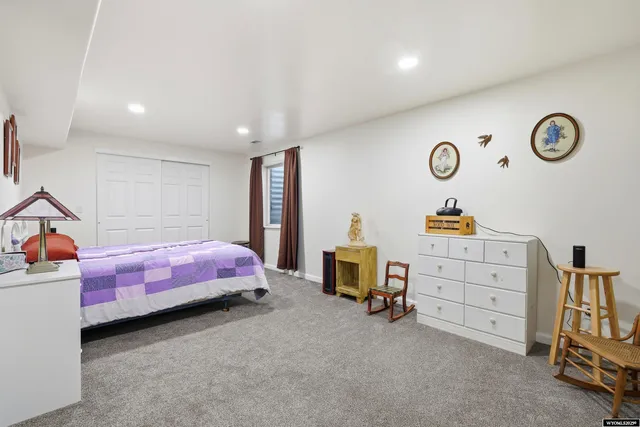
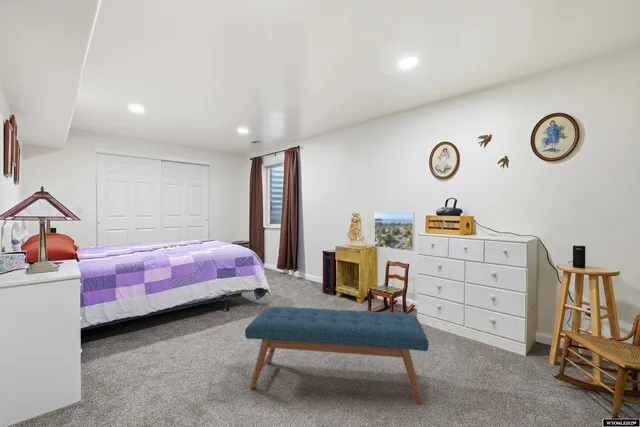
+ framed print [373,211,416,252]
+ bench [244,306,430,406]
